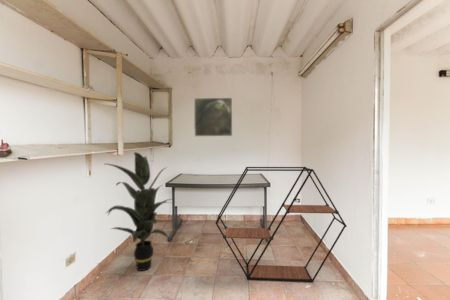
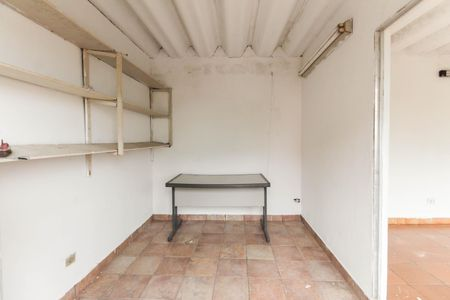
- shelving unit [215,166,348,283]
- indoor plant [104,151,173,272]
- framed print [193,97,233,137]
